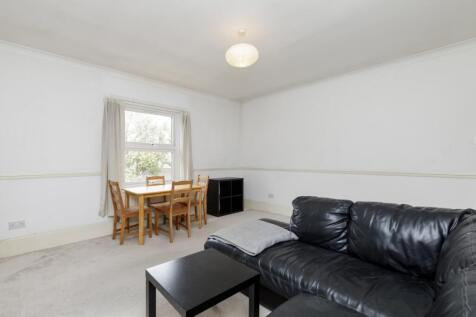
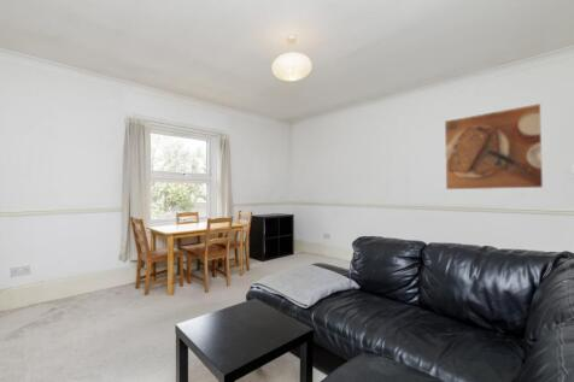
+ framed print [444,102,544,190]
